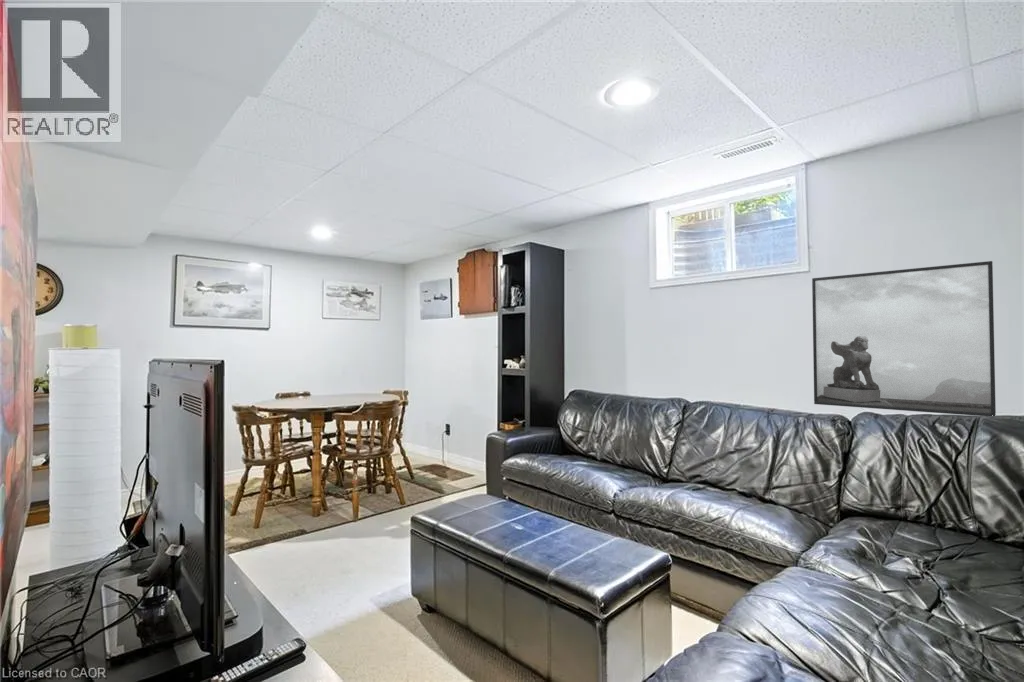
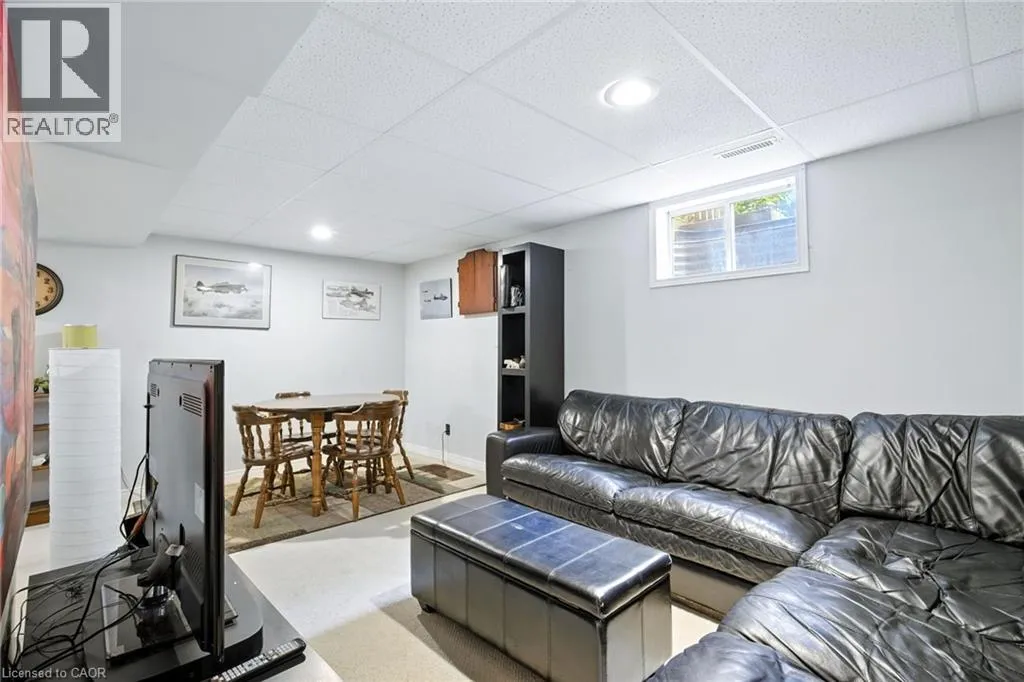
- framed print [811,260,997,417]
